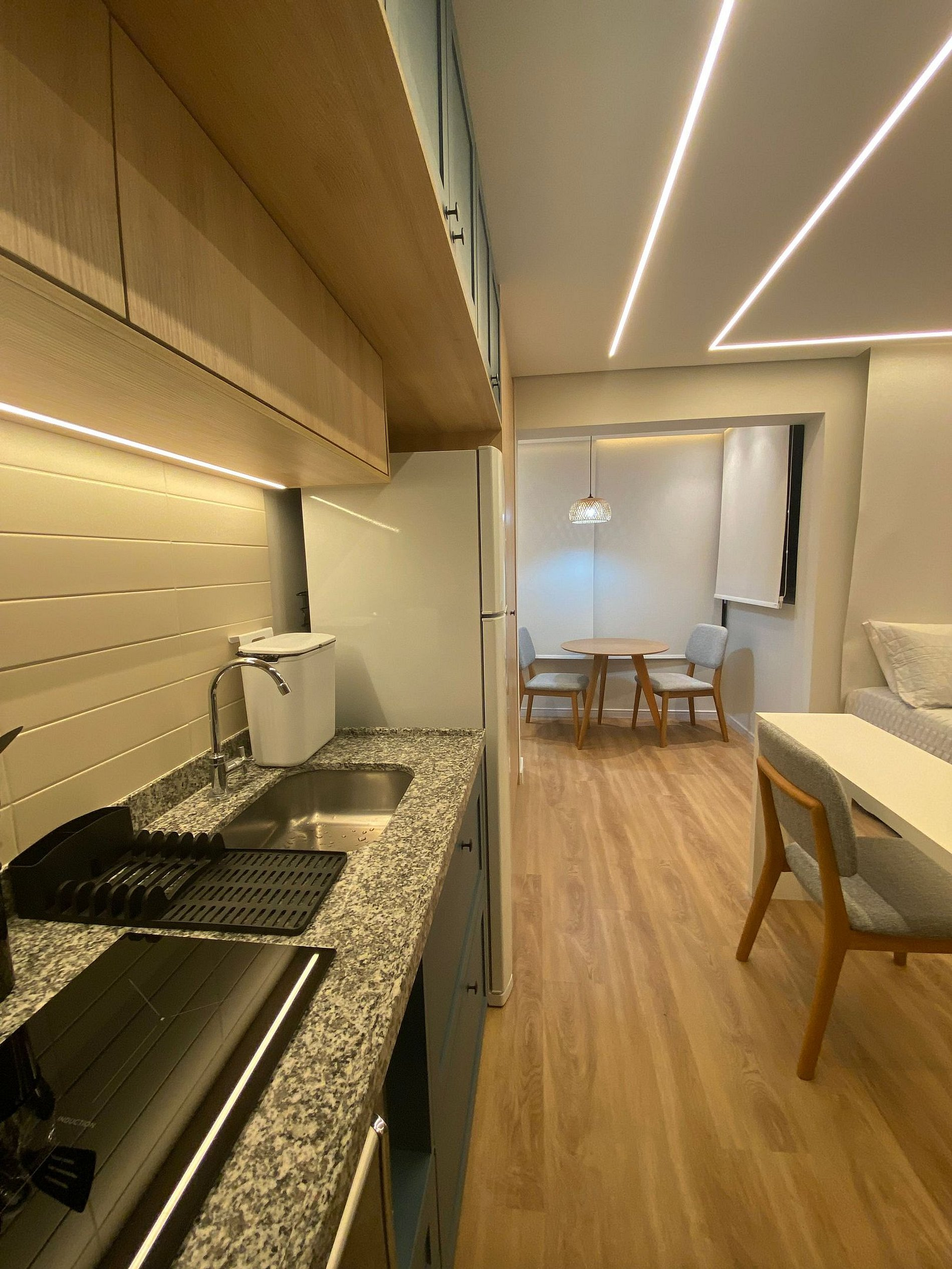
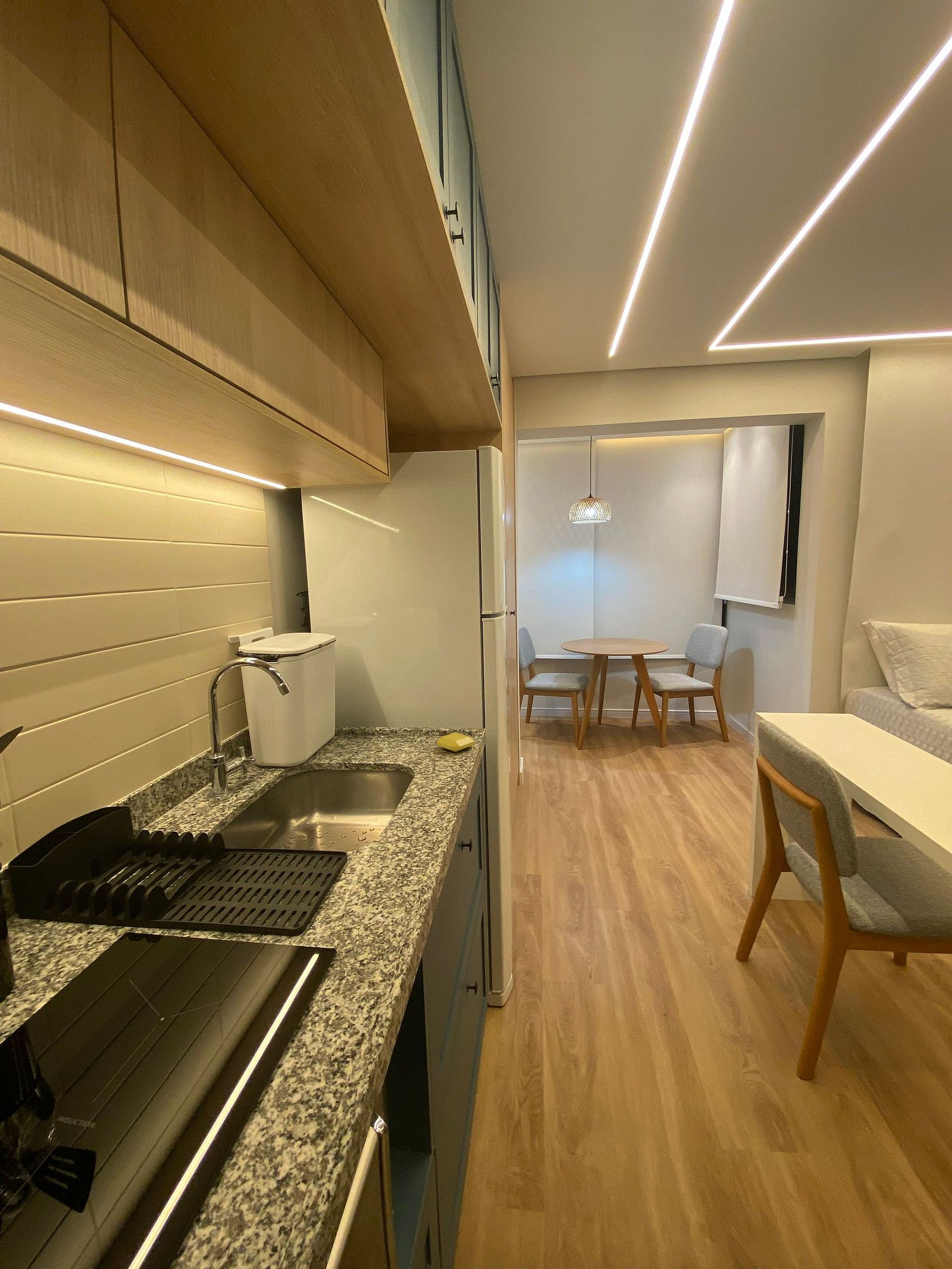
+ soap bar [437,732,474,752]
